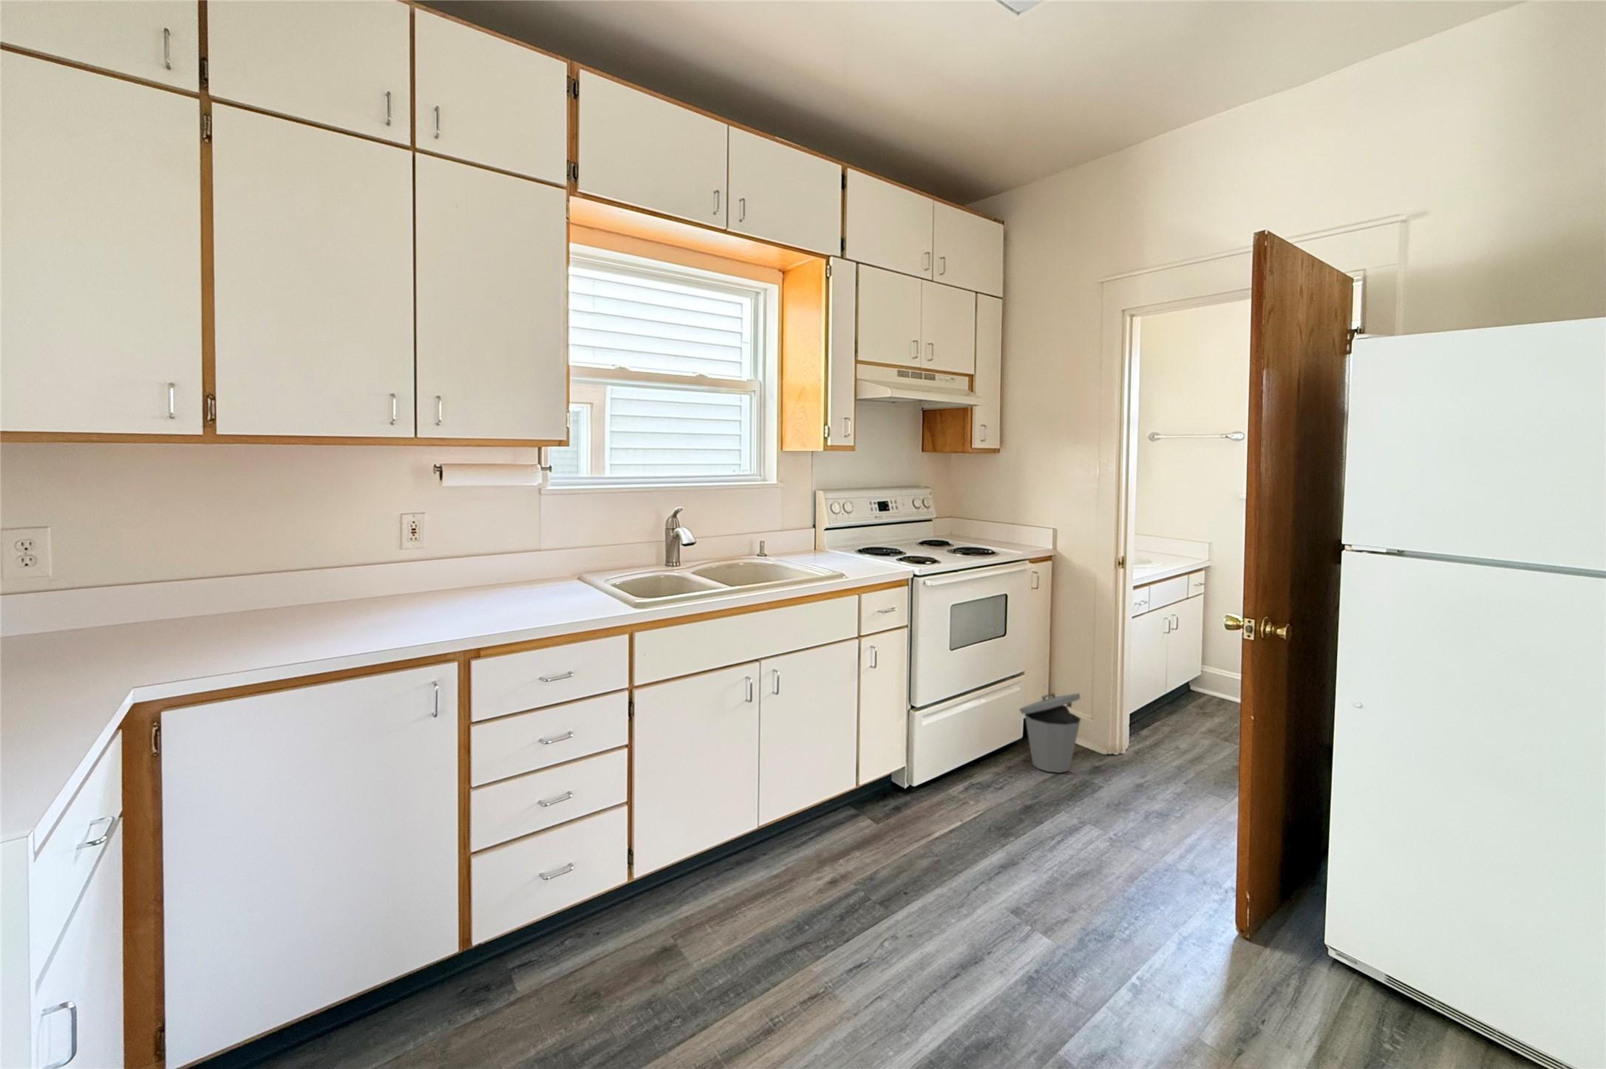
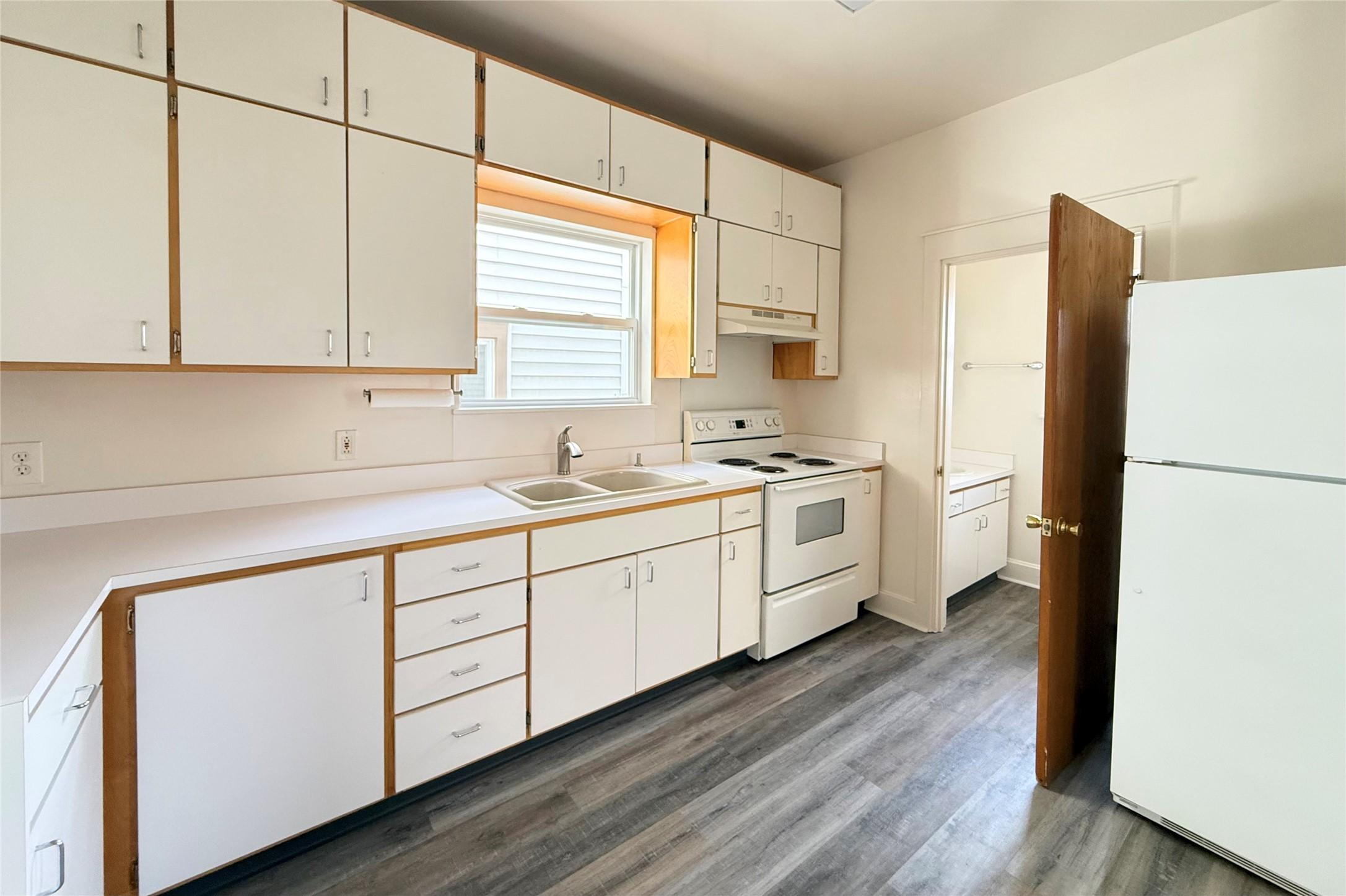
- trash can [1019,692,1081,773]
